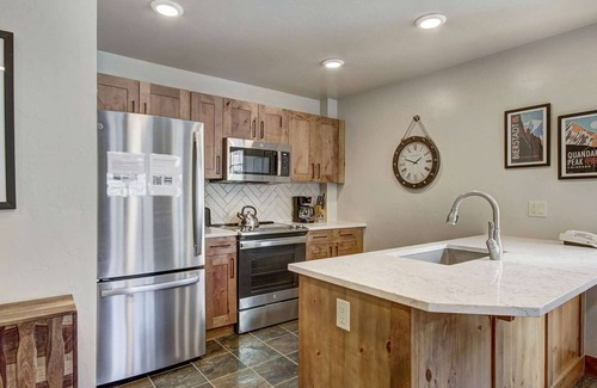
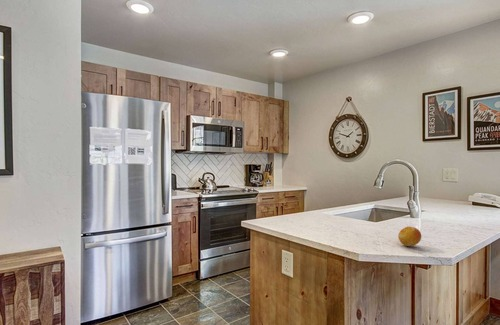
+ fruit [397,226,422,247]
